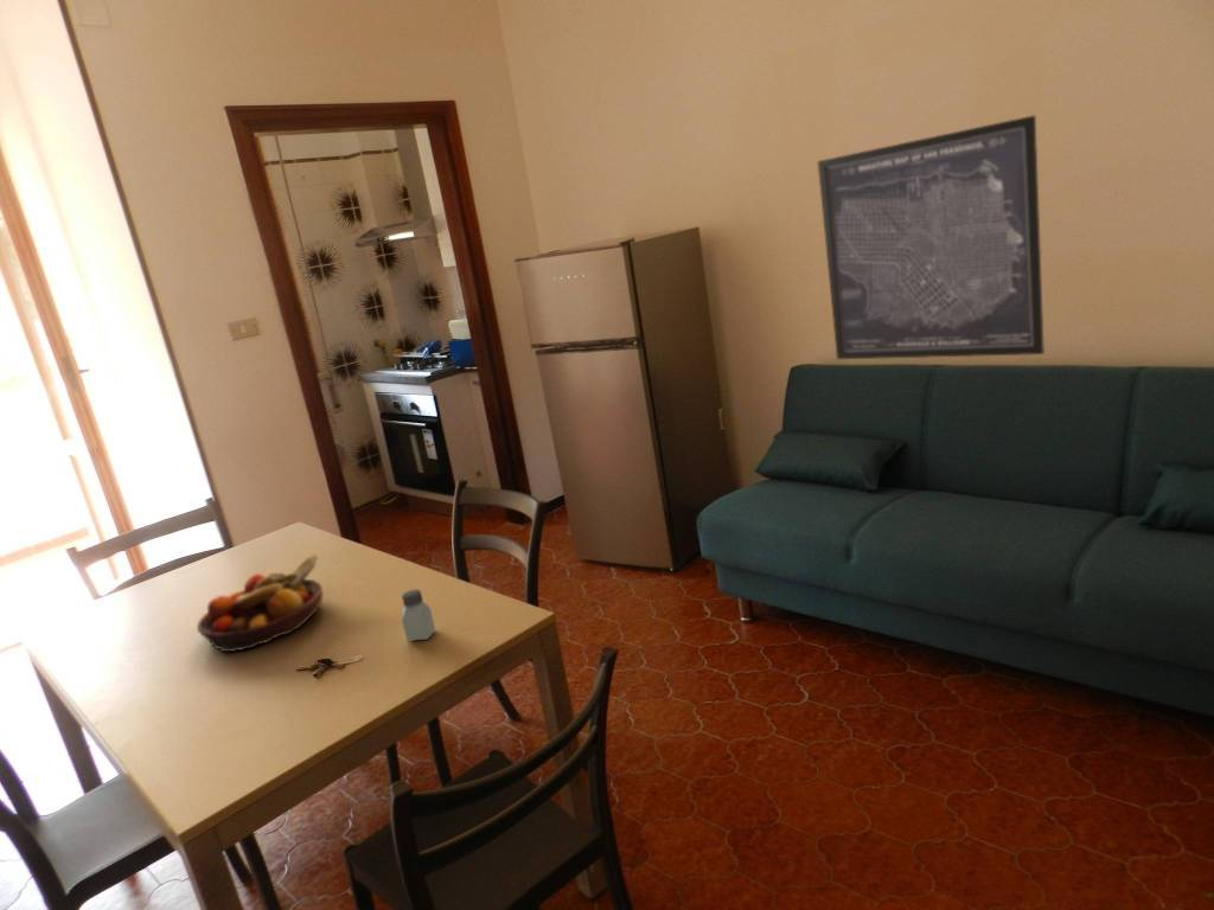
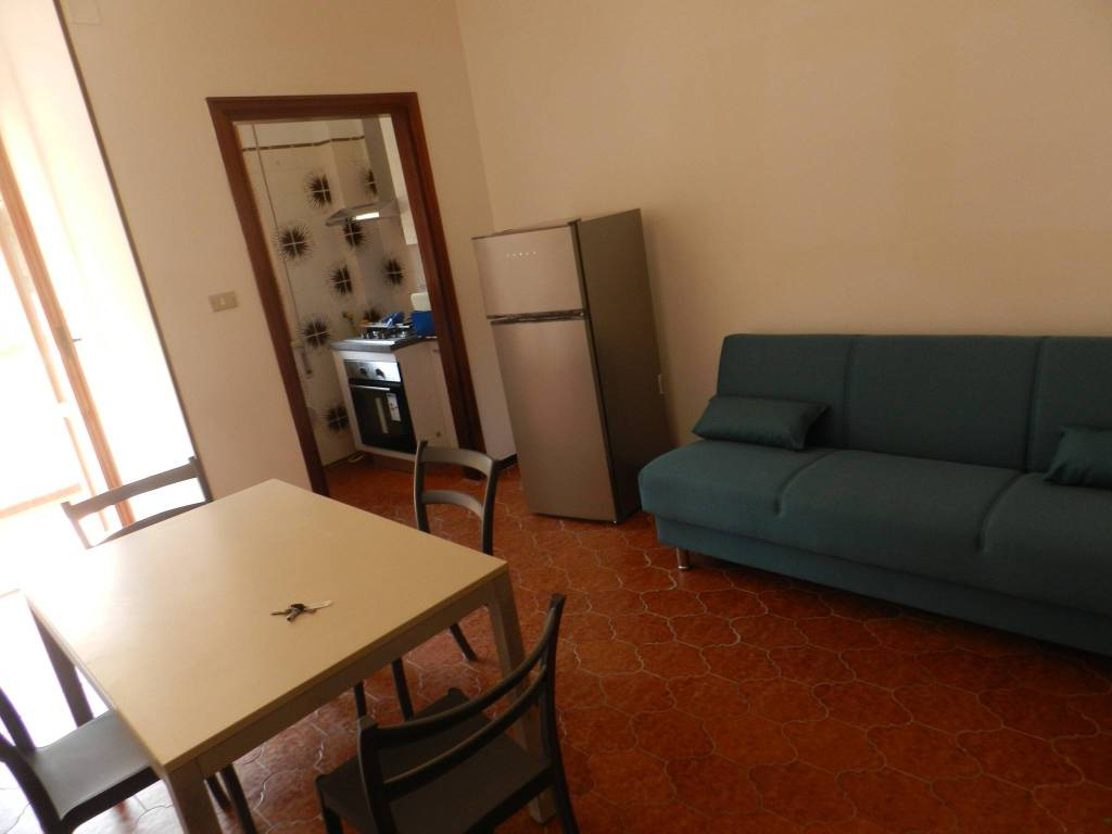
- saltshaker [401,588,436,642]
- wall art [817,114,1046,360]
- fruit bowl [196,555,324,653]
